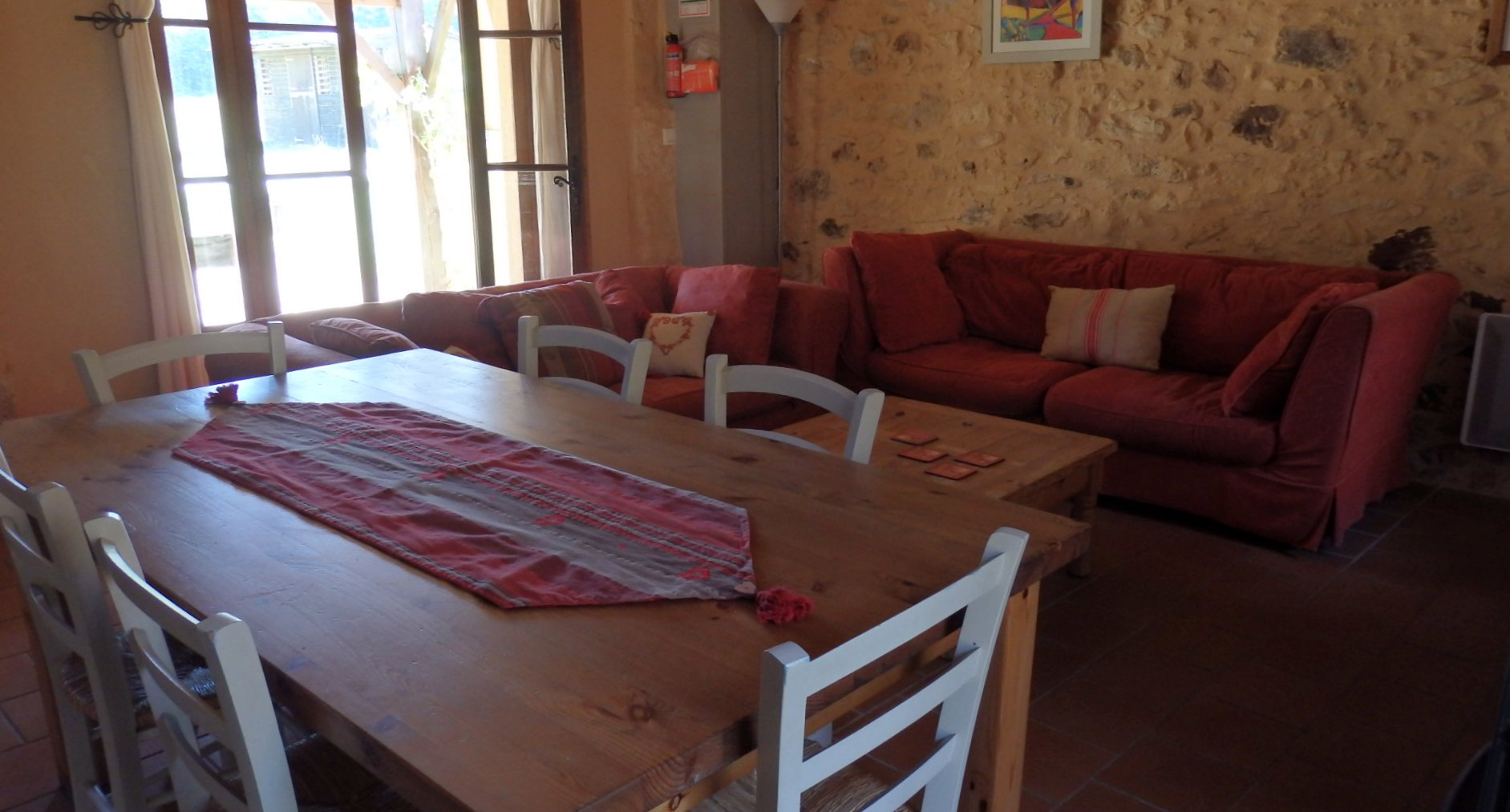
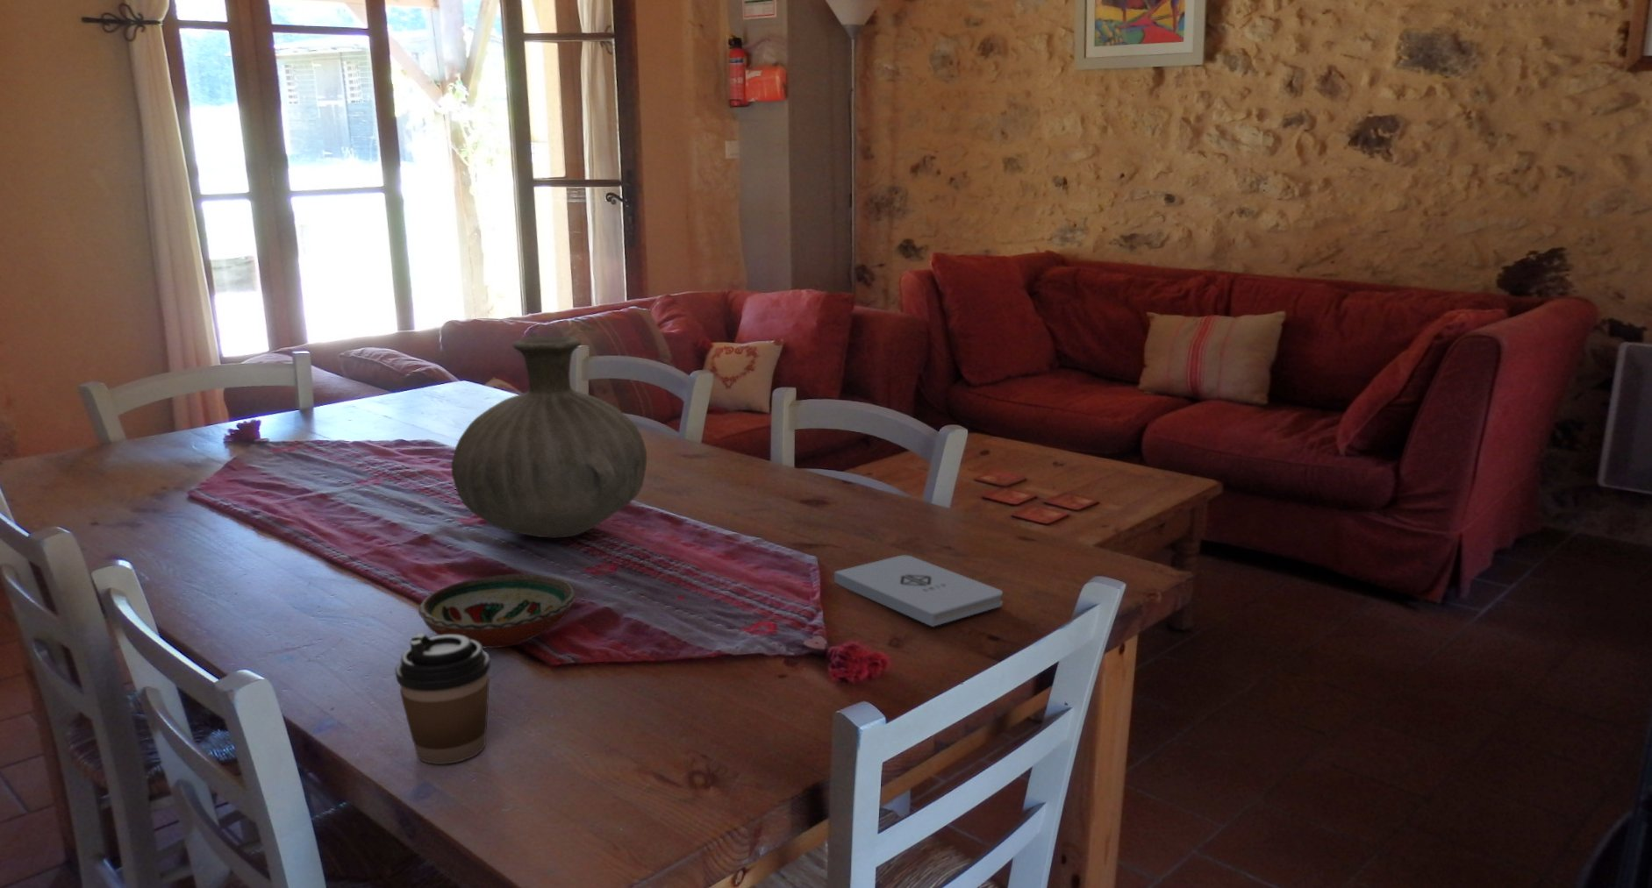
+ decorative bowl [418,573,578,649]
+ notepad [834,554,1003,628]
+ coffee cup [394,633,491,766]
+ vase [451,336,648,539]
